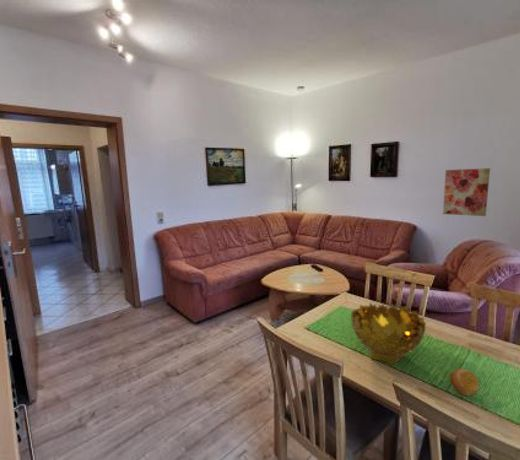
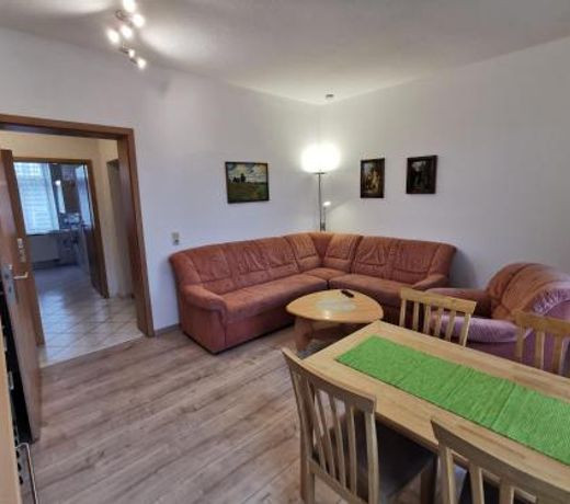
- fruit [449,368,480,397]
- decorative bowl [350,302,427,366]
- wall art [442,167,491,217]
